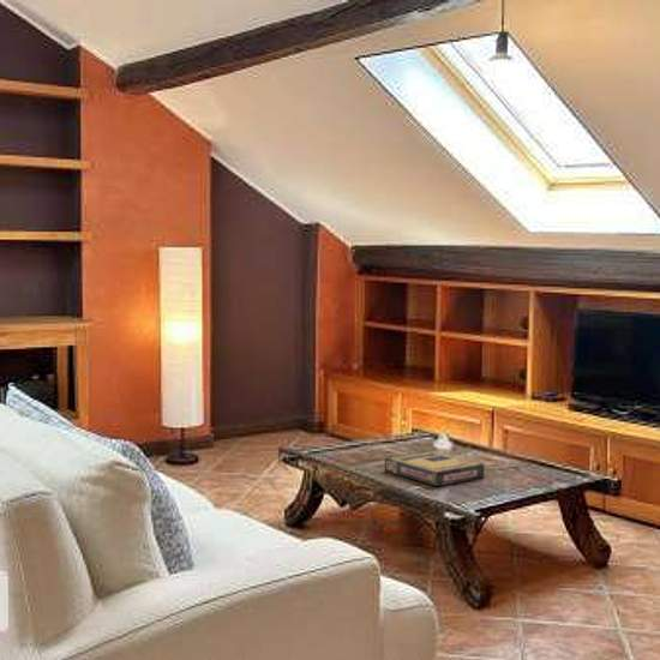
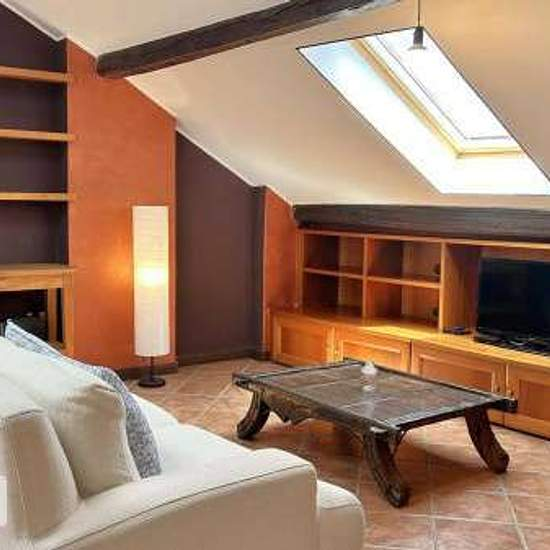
- video game box [384,450,486,487]
